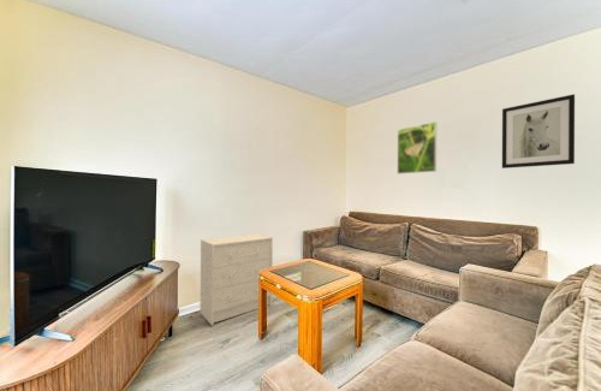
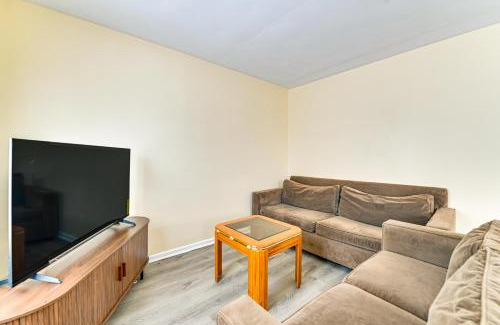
- dresser [200,232,274,326]
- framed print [395,120,438,176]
- wall art [501,93,576,170]
